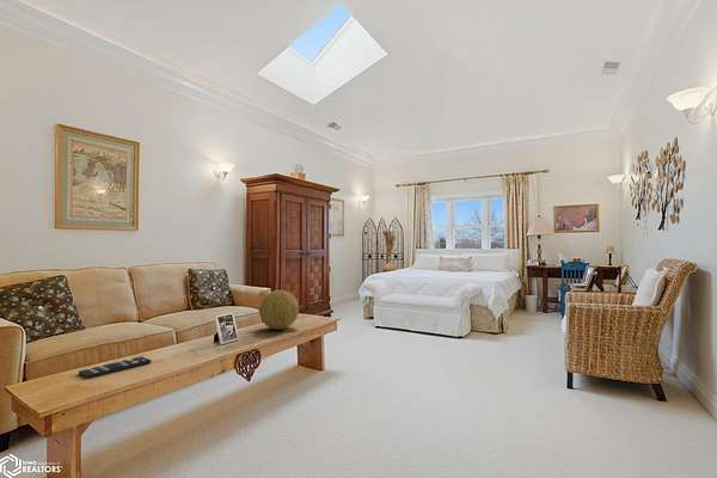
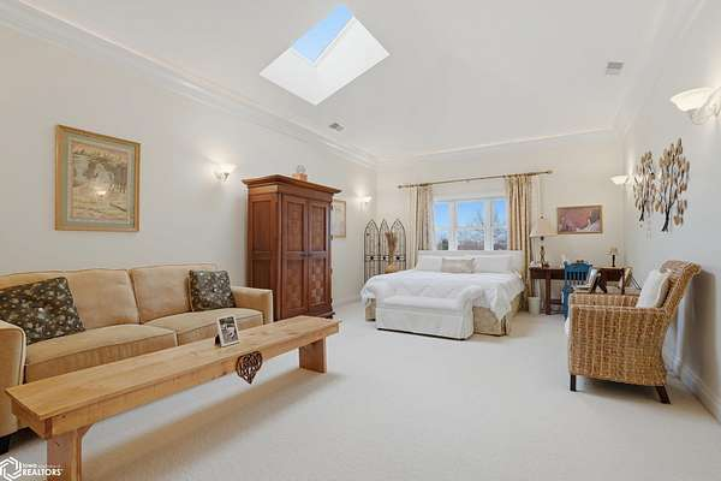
- remote control [78,355,152,380]
- decorative ball [258,289,300,331]
